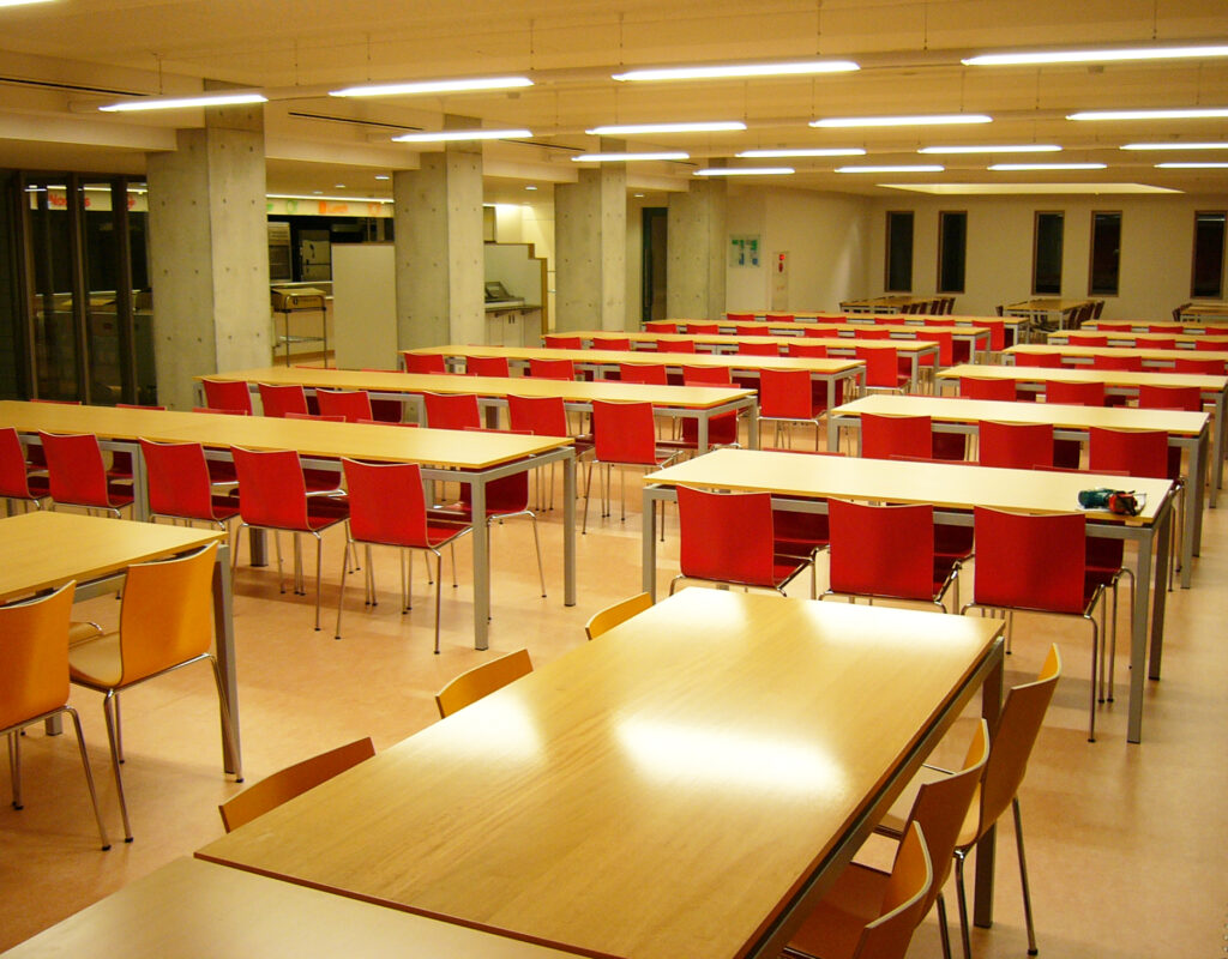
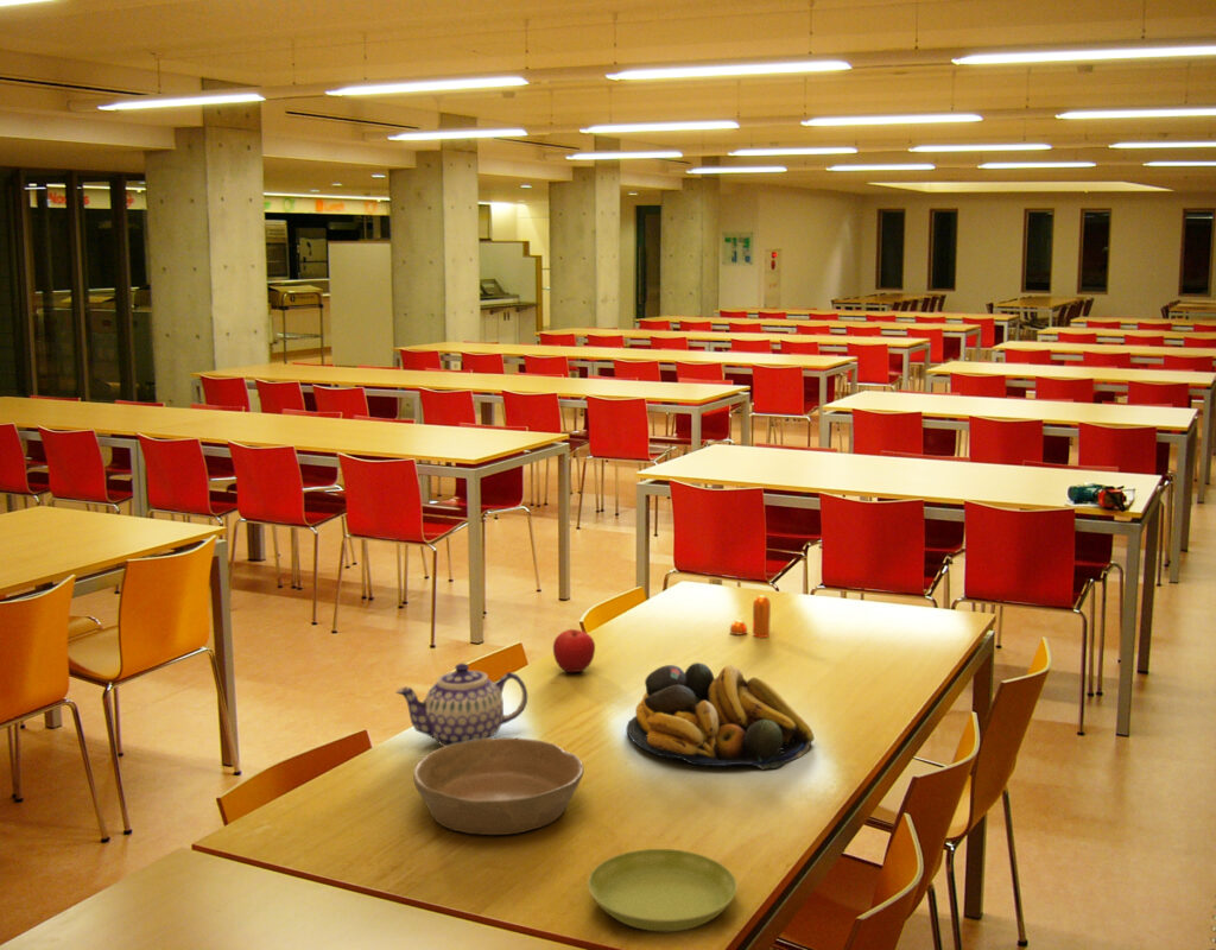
+ fruit [552,628,596,673]
+ saucer [587,848,737,932]
+ bowl [412,736,585,836]
+ pepper shaker [729,595,772,639]
+ teapot [394,663,528,747]
+ fruit bowl [626,661,815,771]
